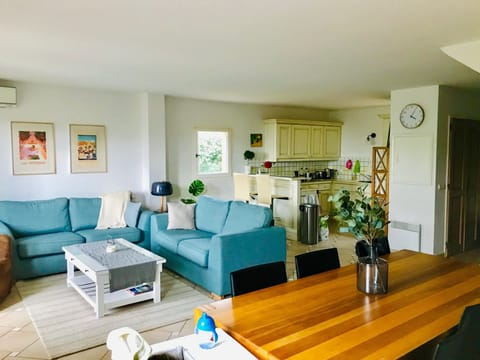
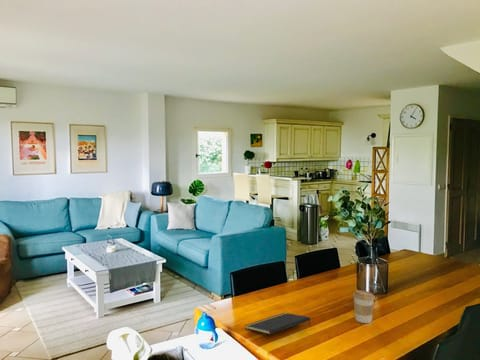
+ notepad [244,312,312,335]
+ coffee cup [352,289,376,324]
